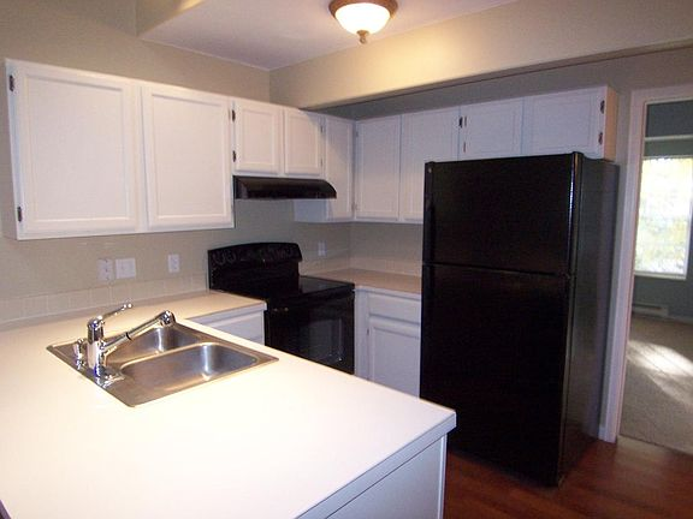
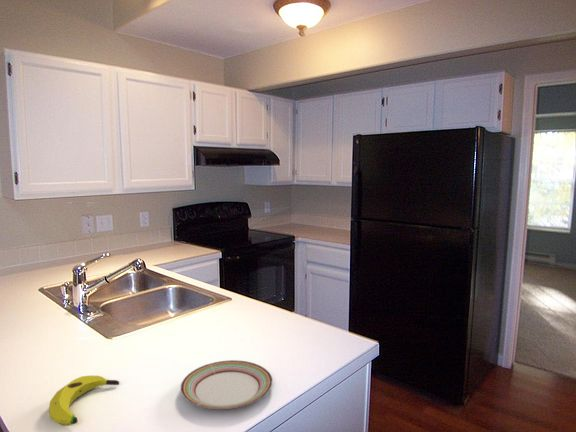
+ banana [48,375,120,427]
+ plate [180,359,273,410]
